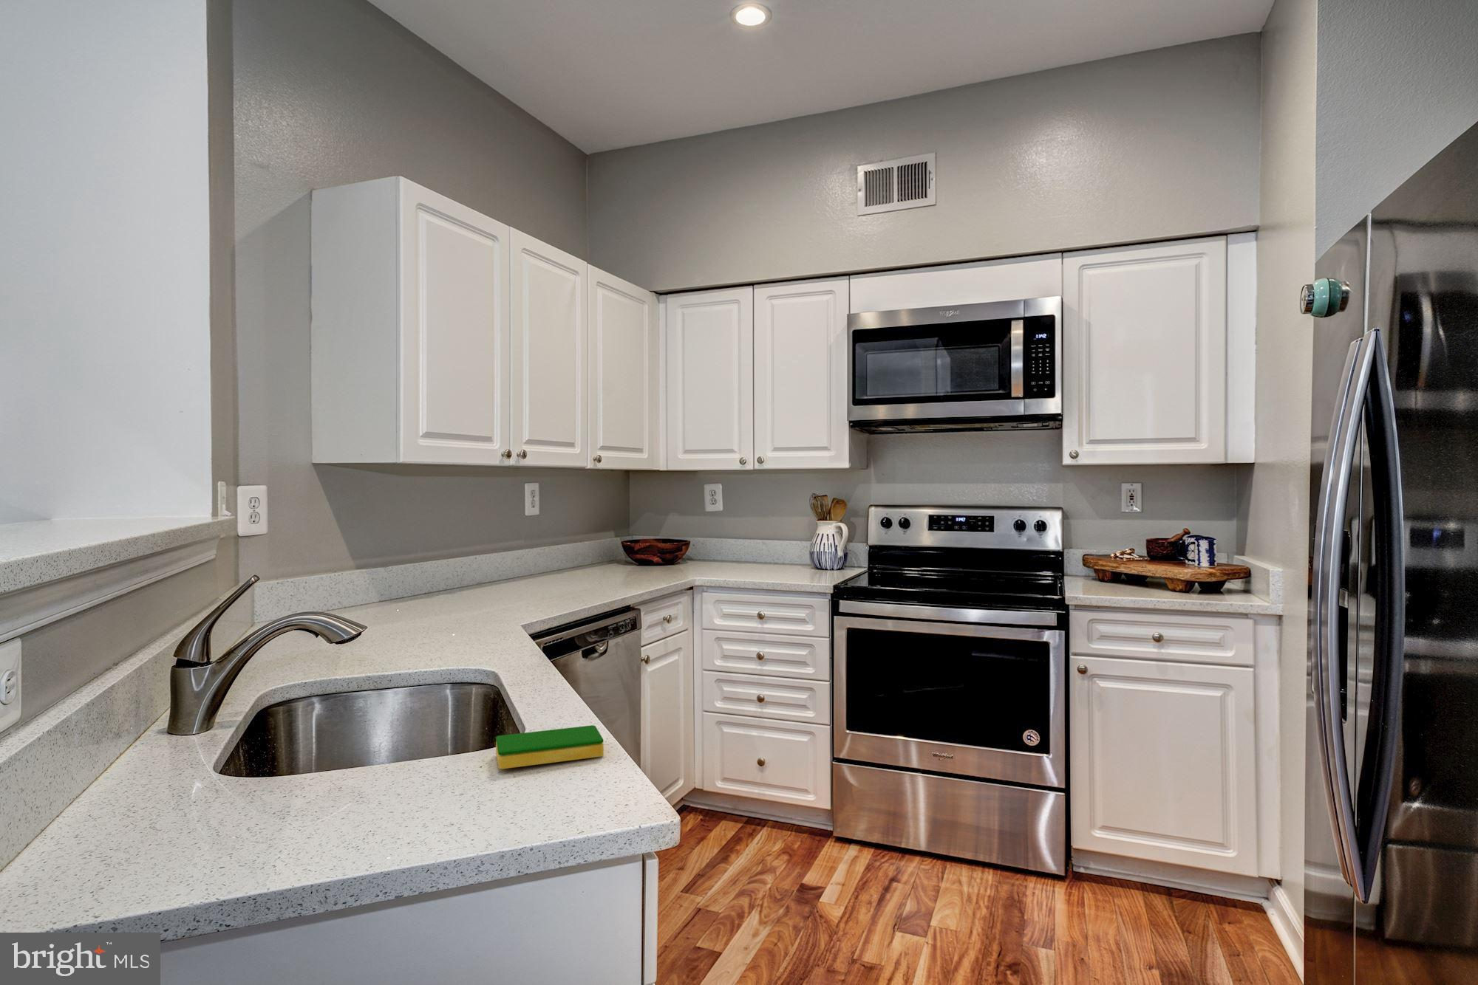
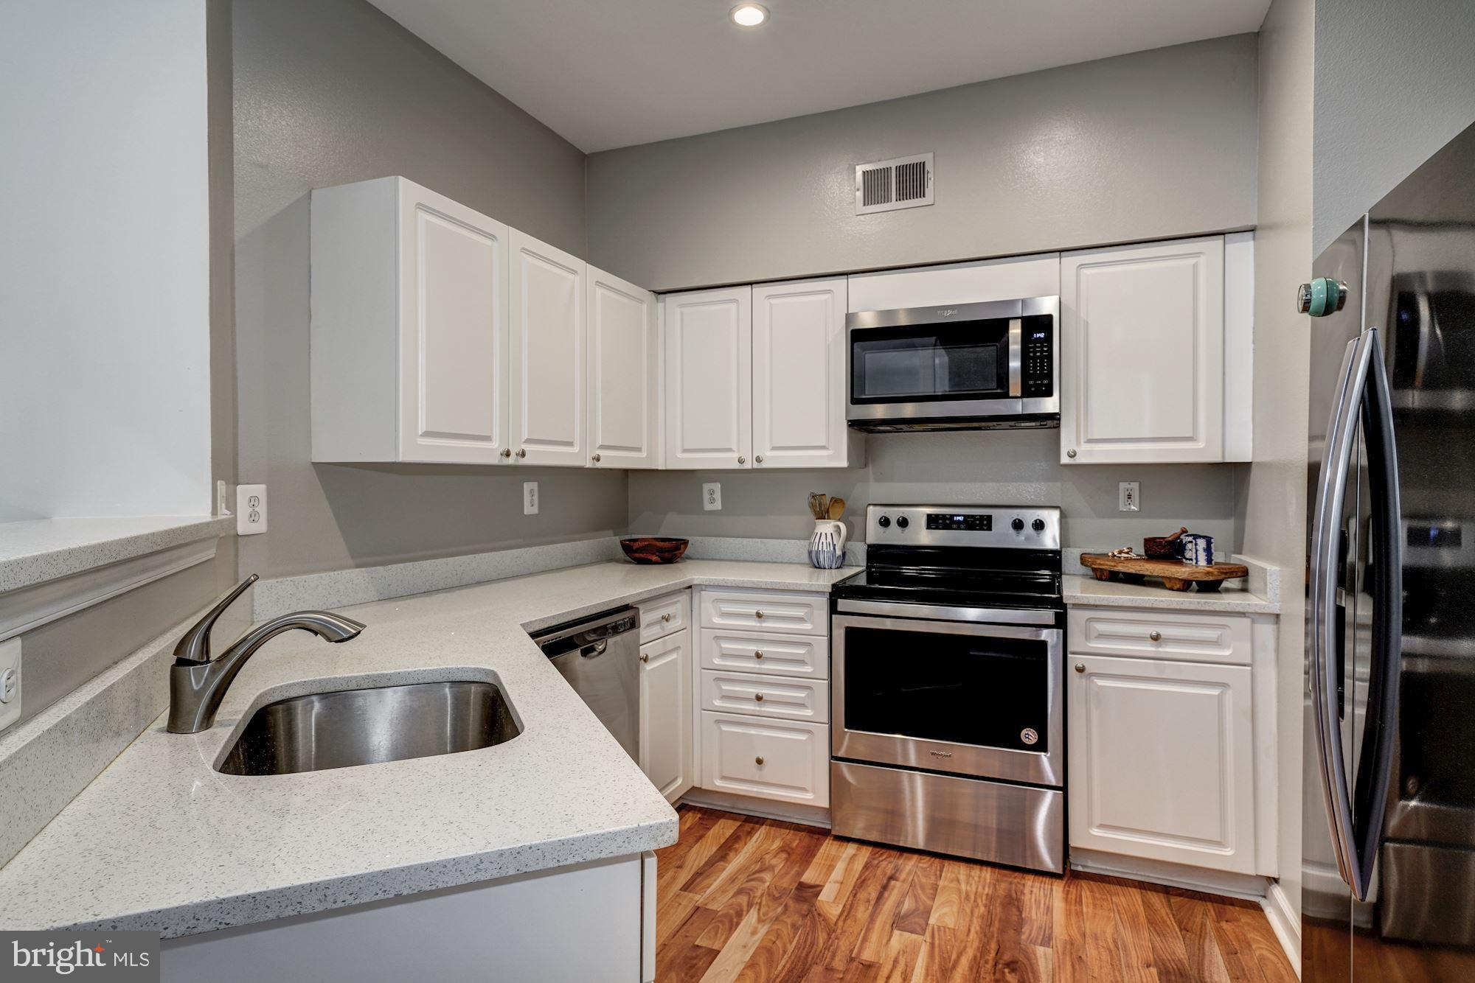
- dish sponge [495,724,605,771]
